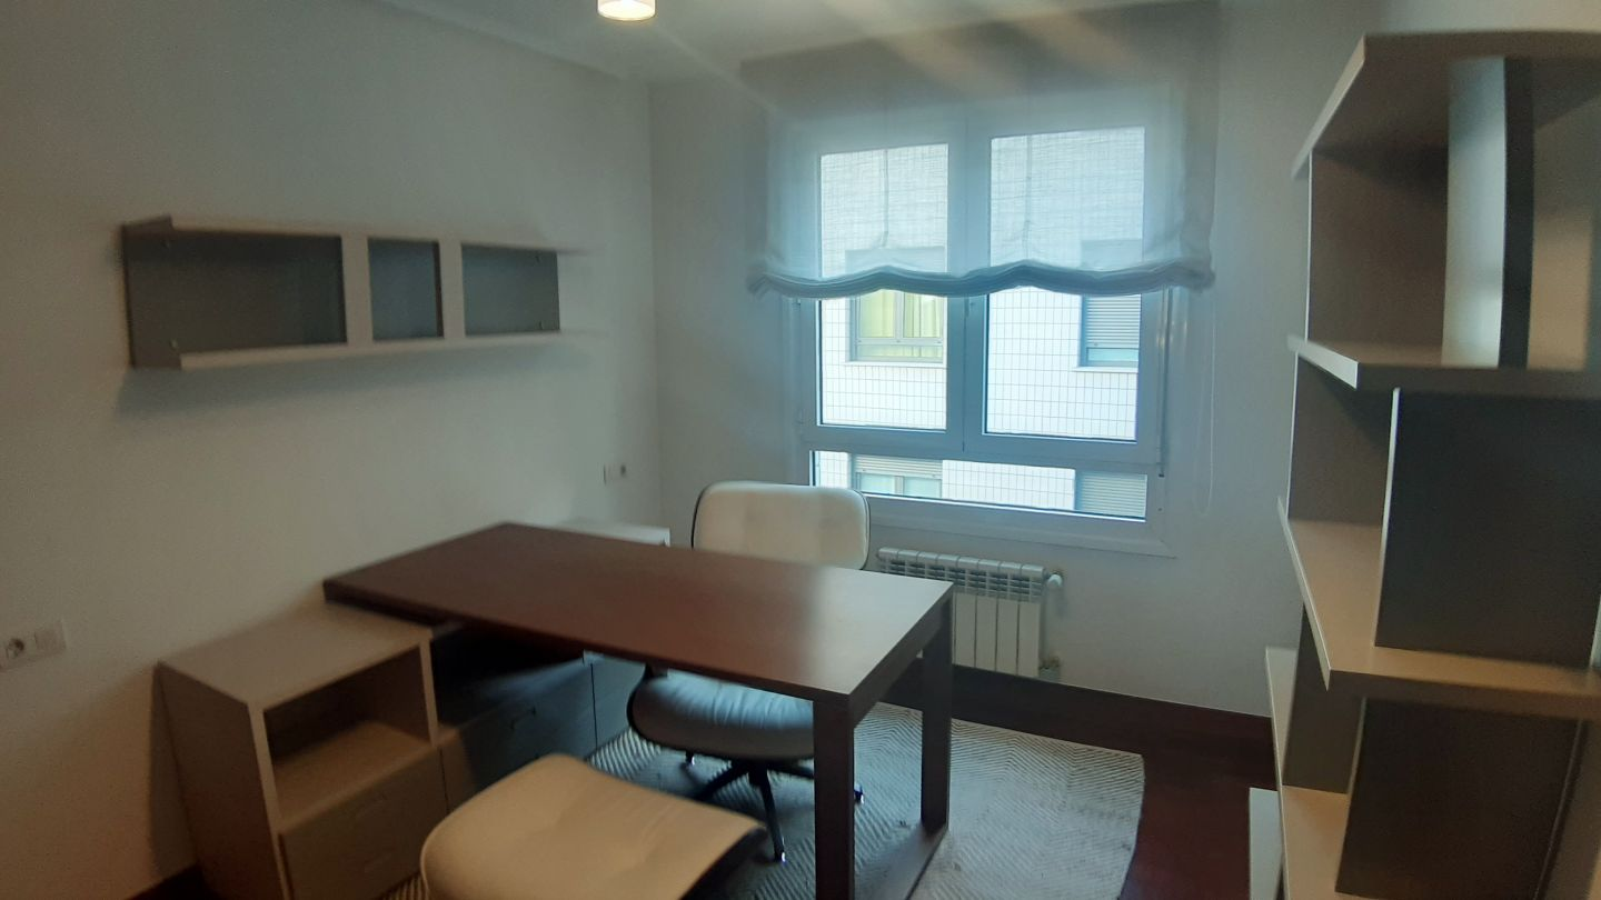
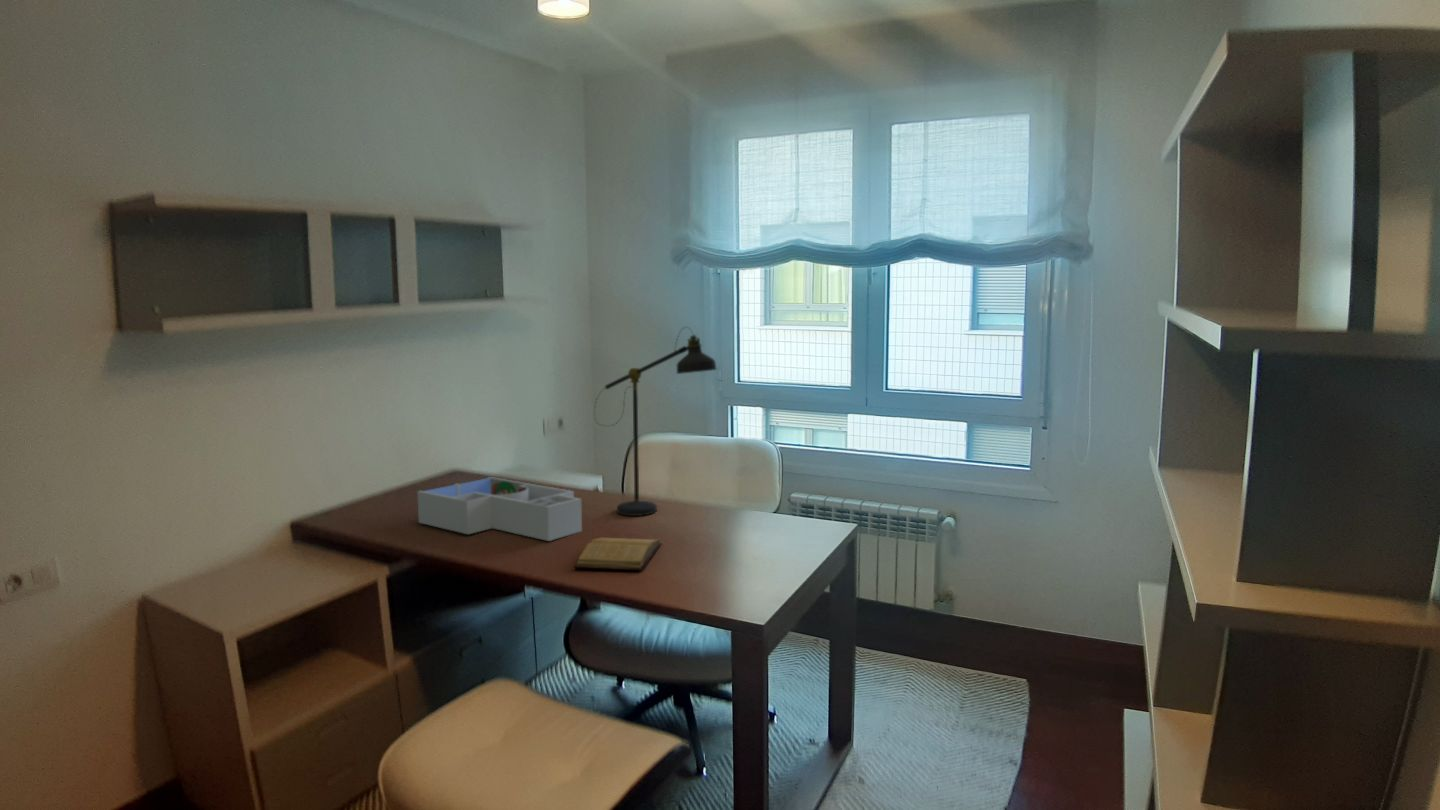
+ desk lamp [593,326,718,517]
+ desk organizer [416,476,583,542]
+ book [572,537,663,572]
